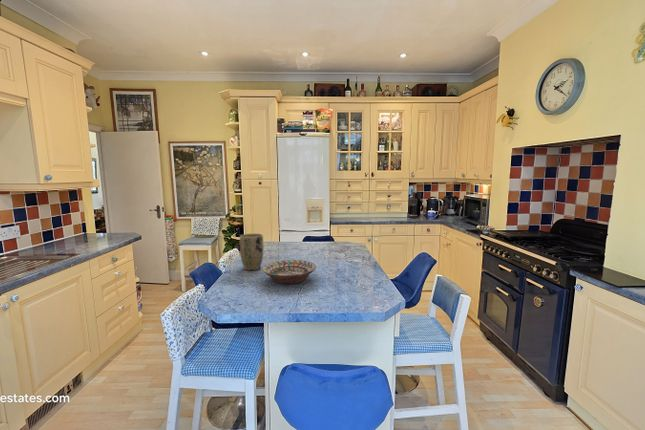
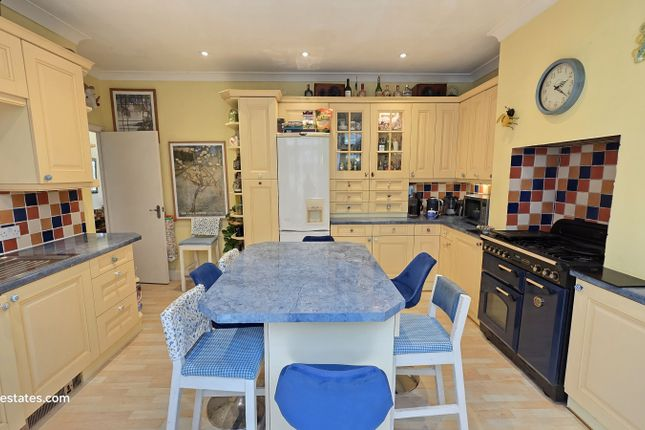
- plant pot [239,232,264,271]
- decorative bowl [261,259,317,285]
